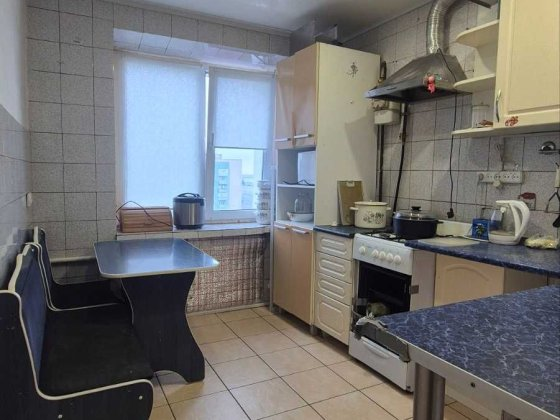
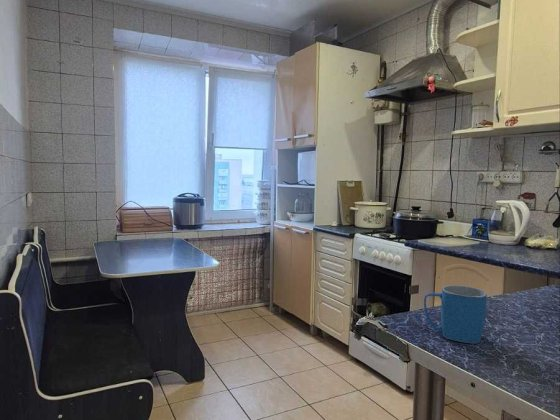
+ mug [423,284,488,344]
